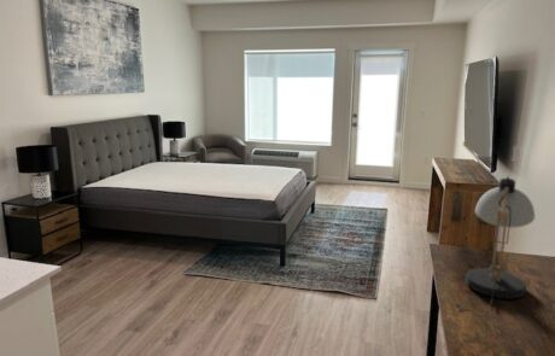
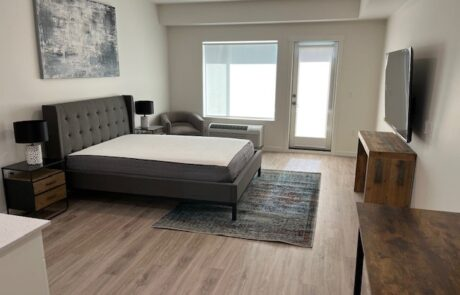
- desk lamp [465,174,536,307]
